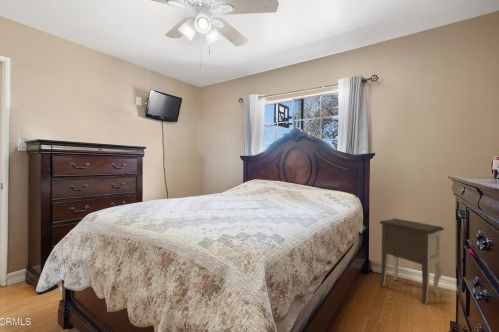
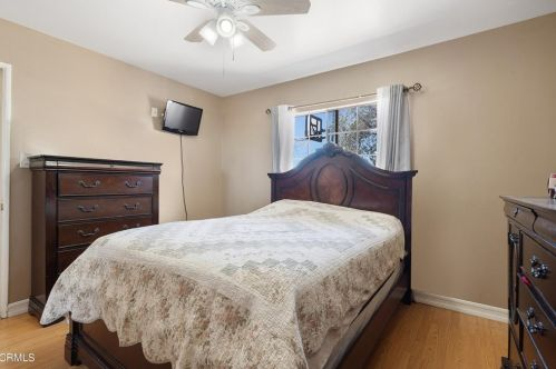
- nightstand [378,217,445,306]
